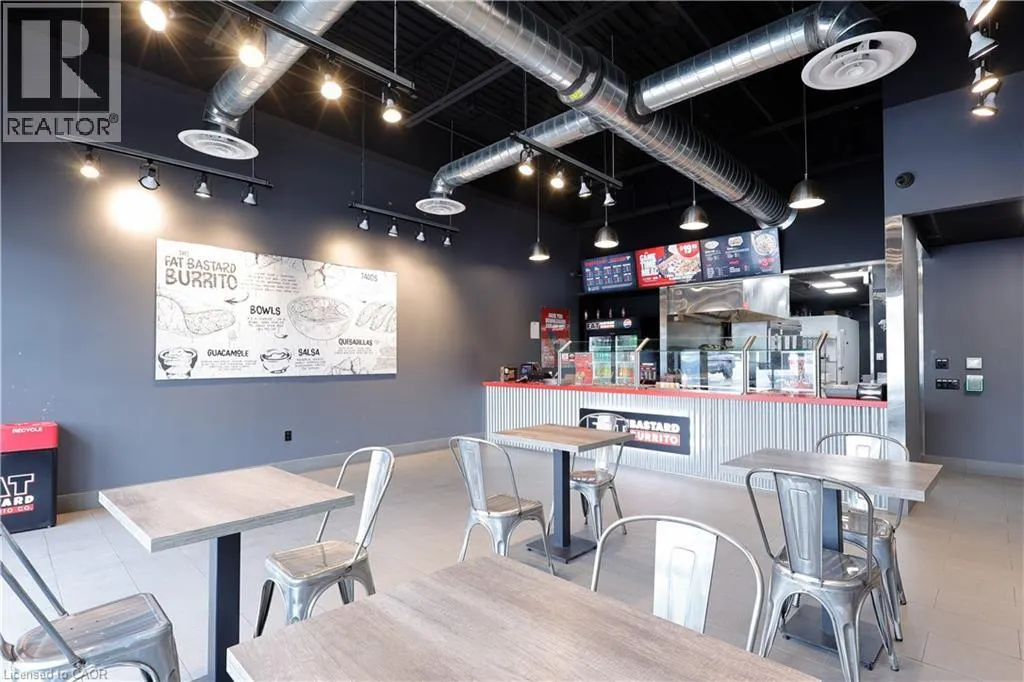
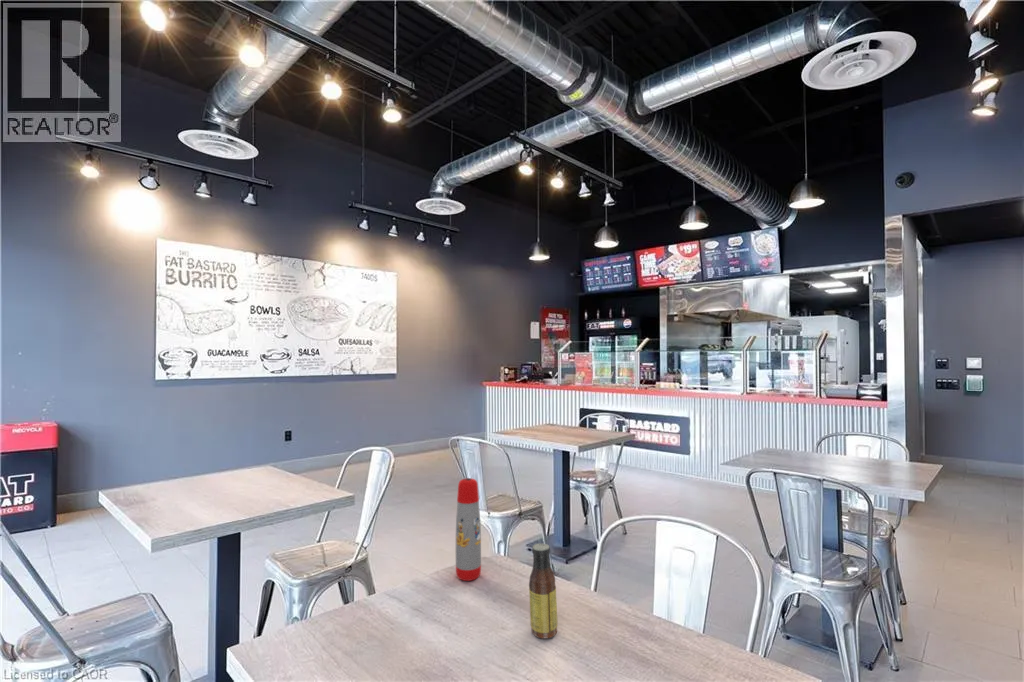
+ sauce bottle [528,543,558,640]
+ water bottle [455,477,482,582]
